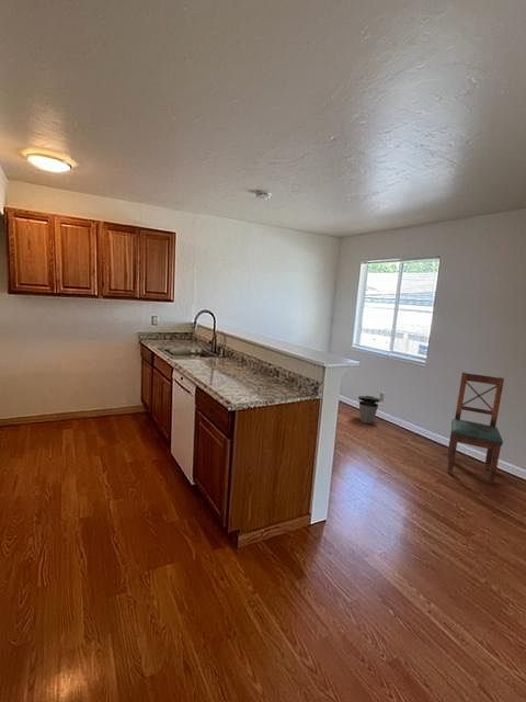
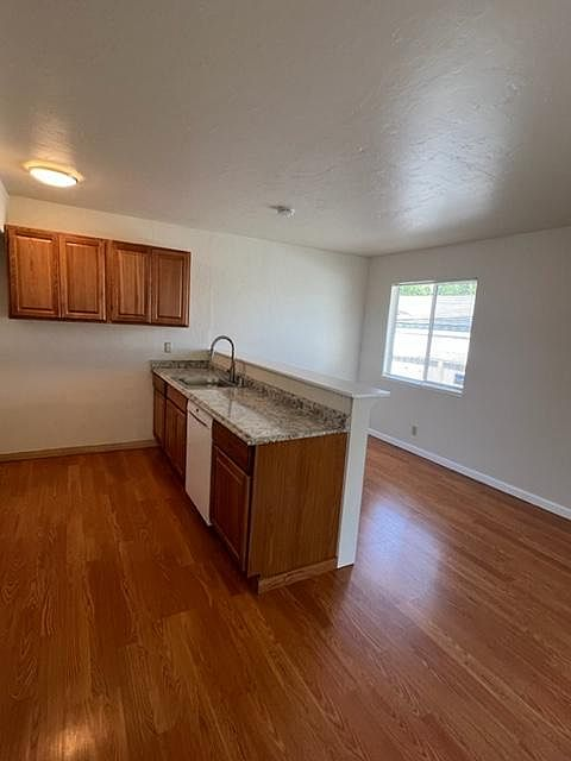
- trash can [357,395,381,424]
- dining chair [446,371,505,485]
